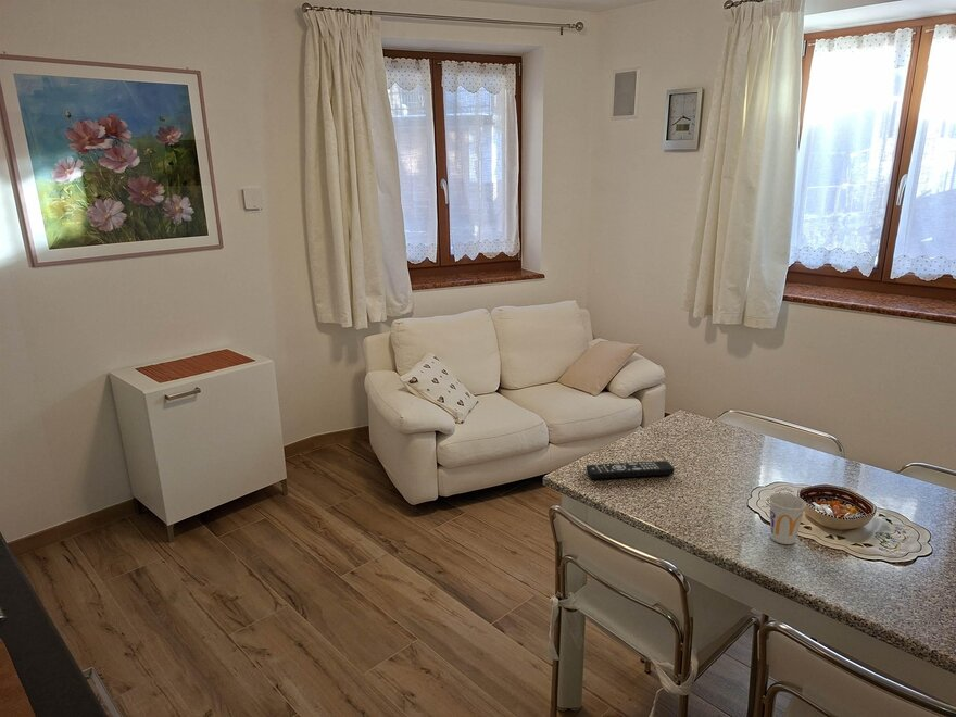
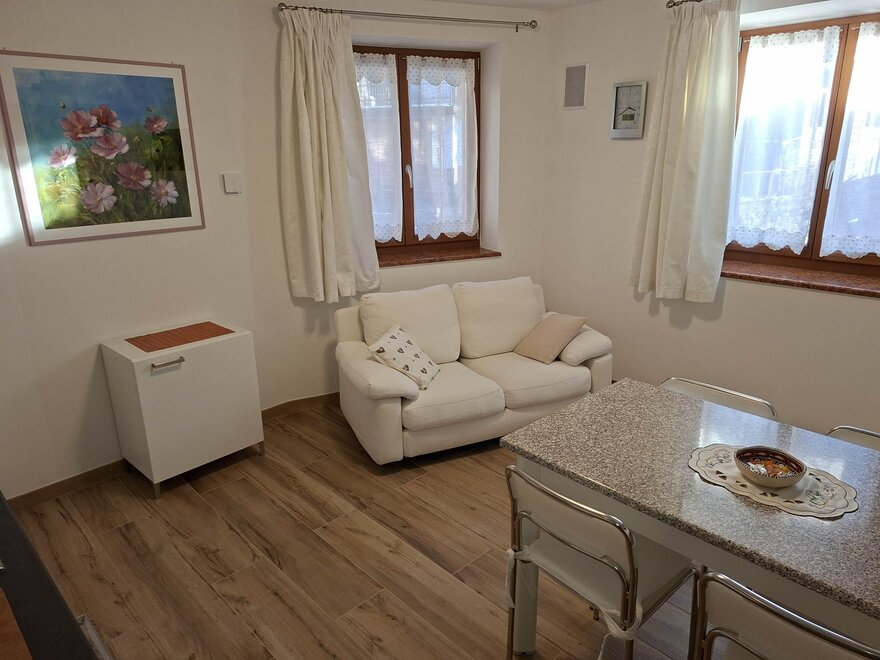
- remote control [586,460,676,480]
- cup [768,492,807,545]
